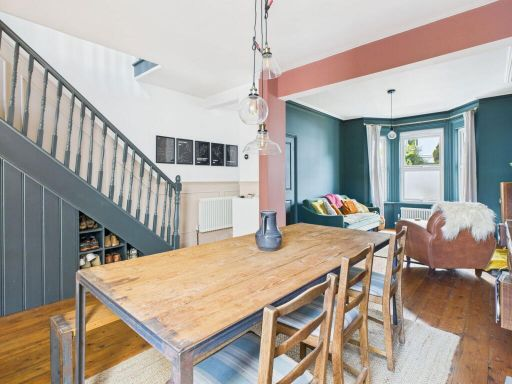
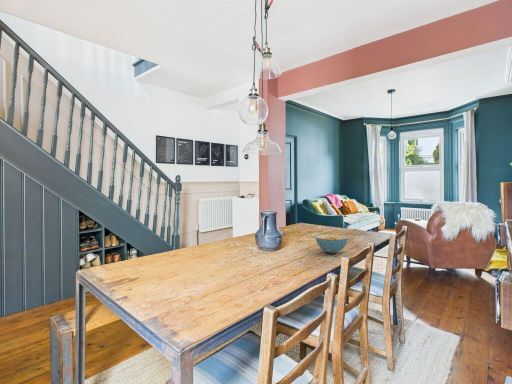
+ cereal bowl [315,234,349,254]
